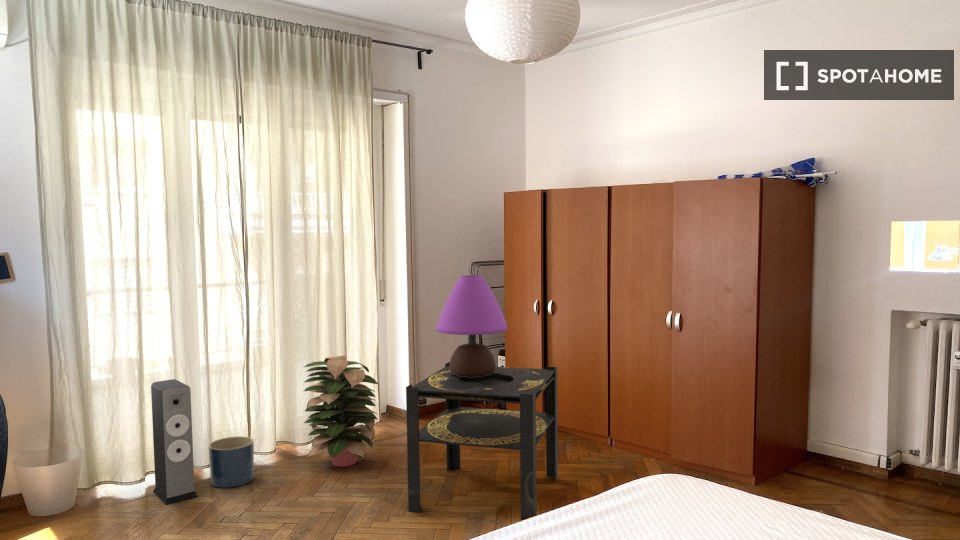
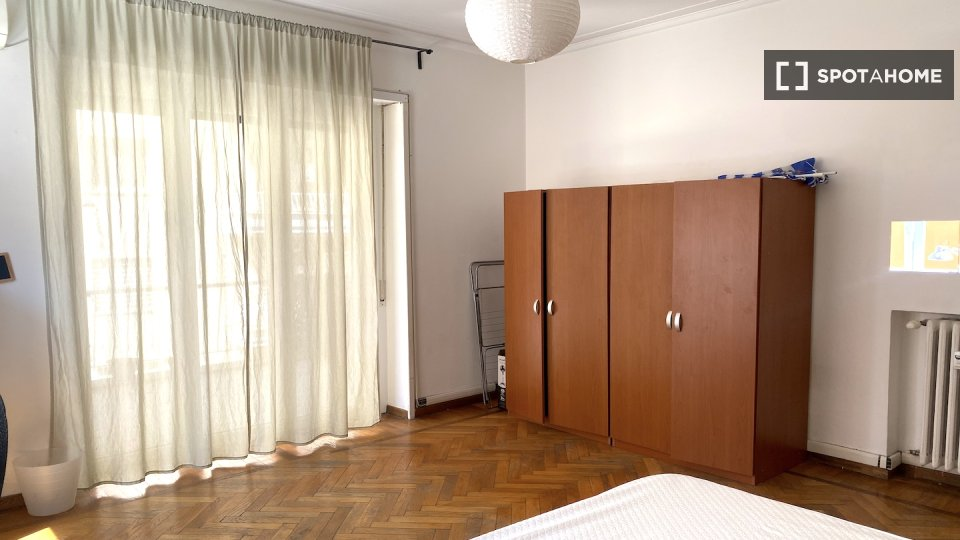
- planter [208,435,255,489]
- table lamp [435,274,509,378]
- speaker [150,378,198,505]
- side table [405,361,559,521]
- decorative plant [303,354,379,468]
